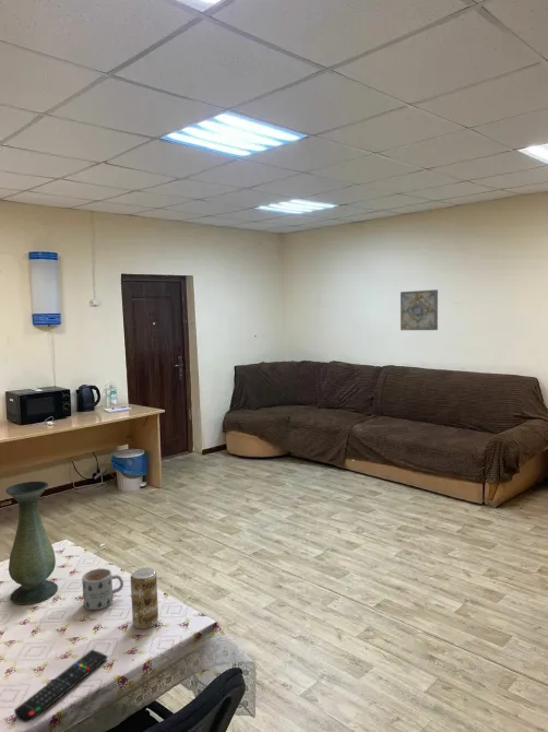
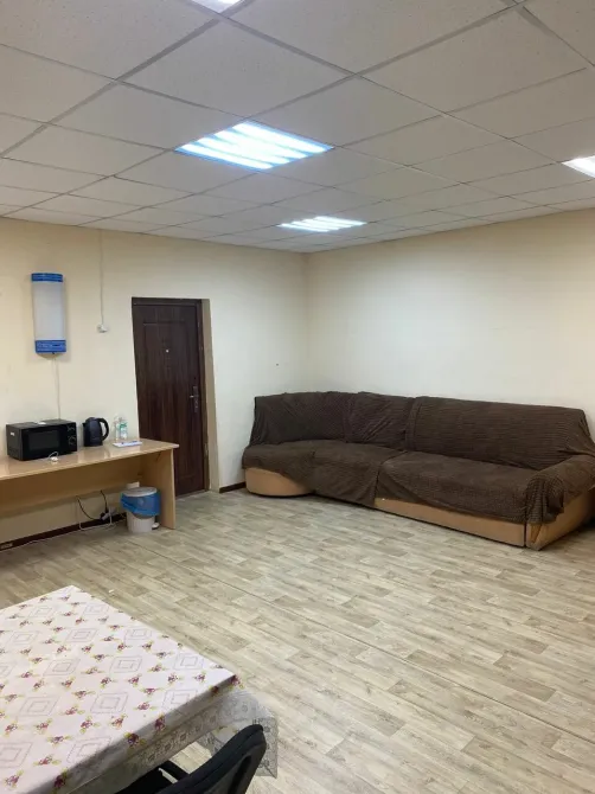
- vase [4,481,59,605]
- beverage can [130,566,159,629]
- remote control [13,648,109,723]
- wall art [400,288,439,331]
- mug [81,567,124,611]
